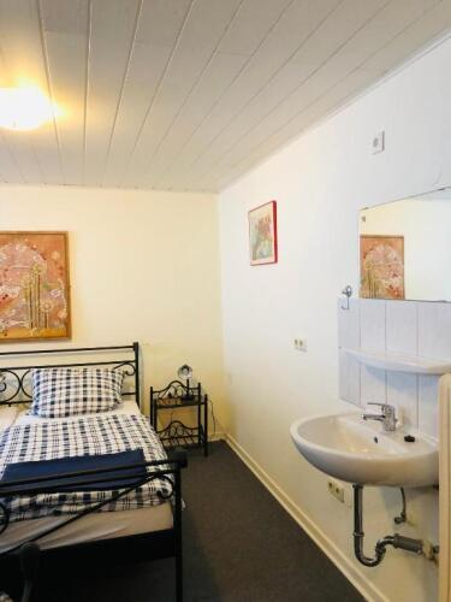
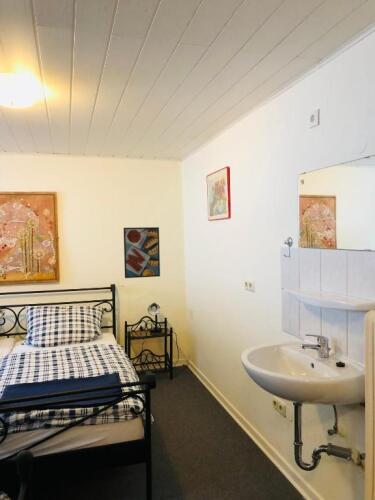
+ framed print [123,226,161,279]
